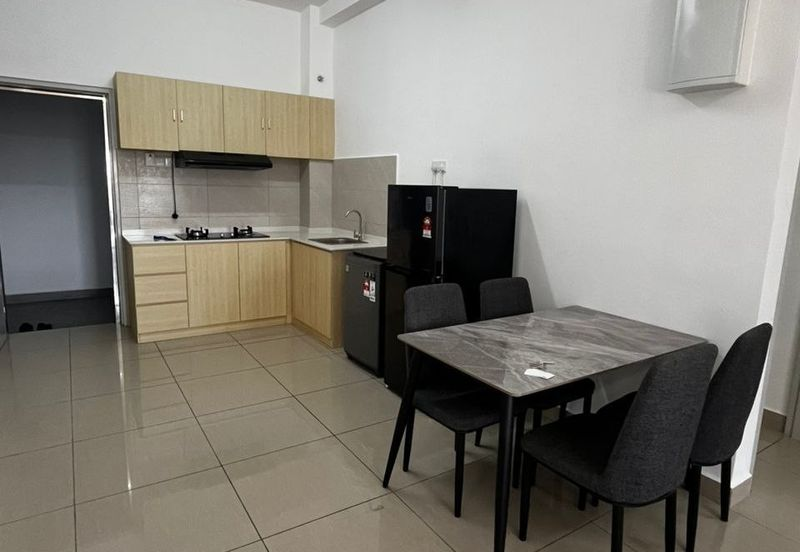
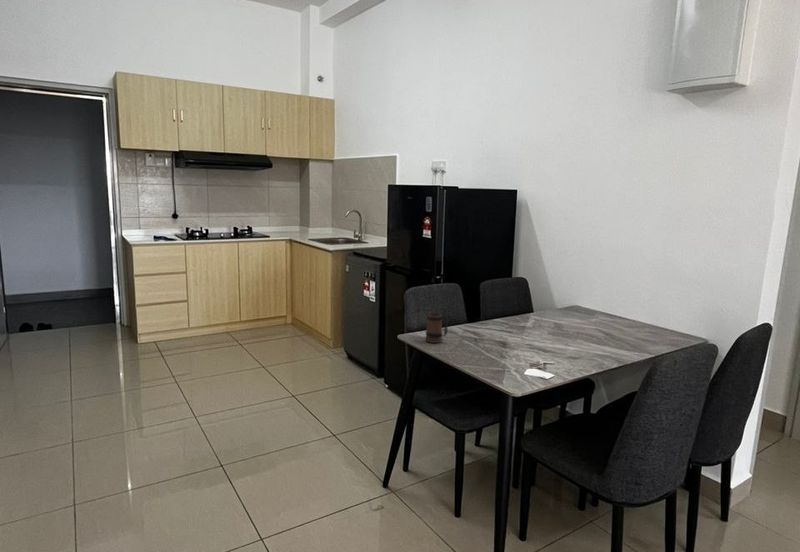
+ mug [425,312,449,344]
